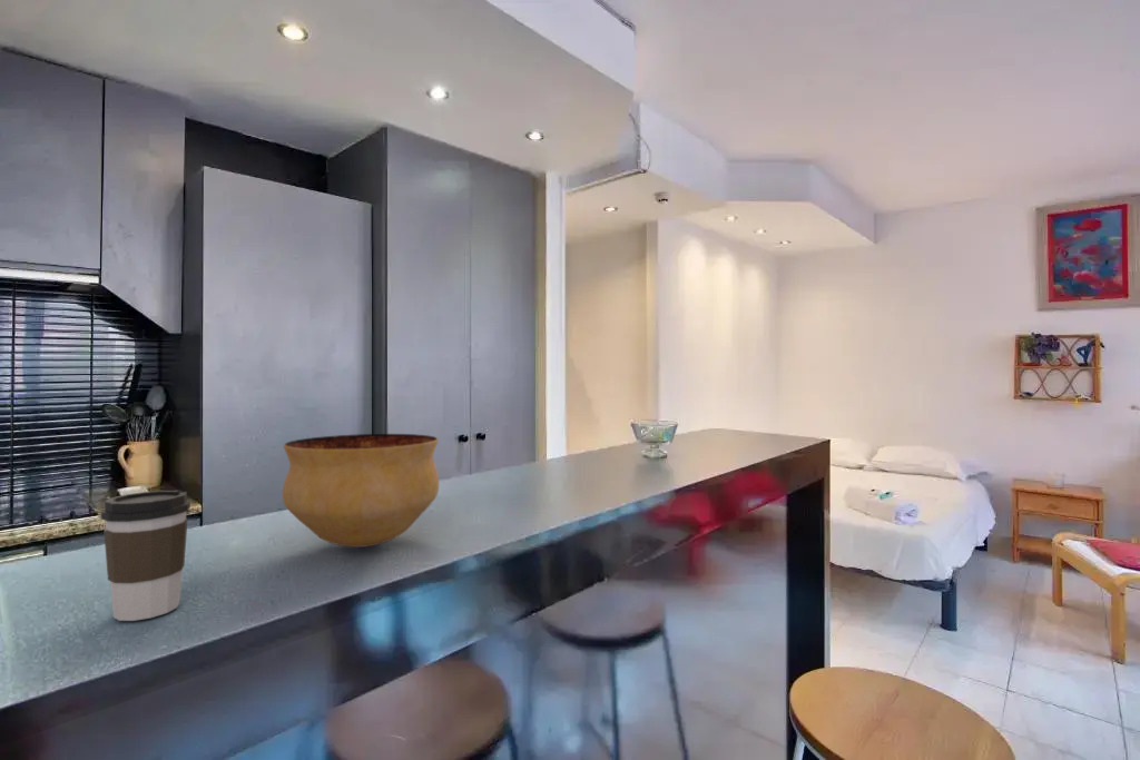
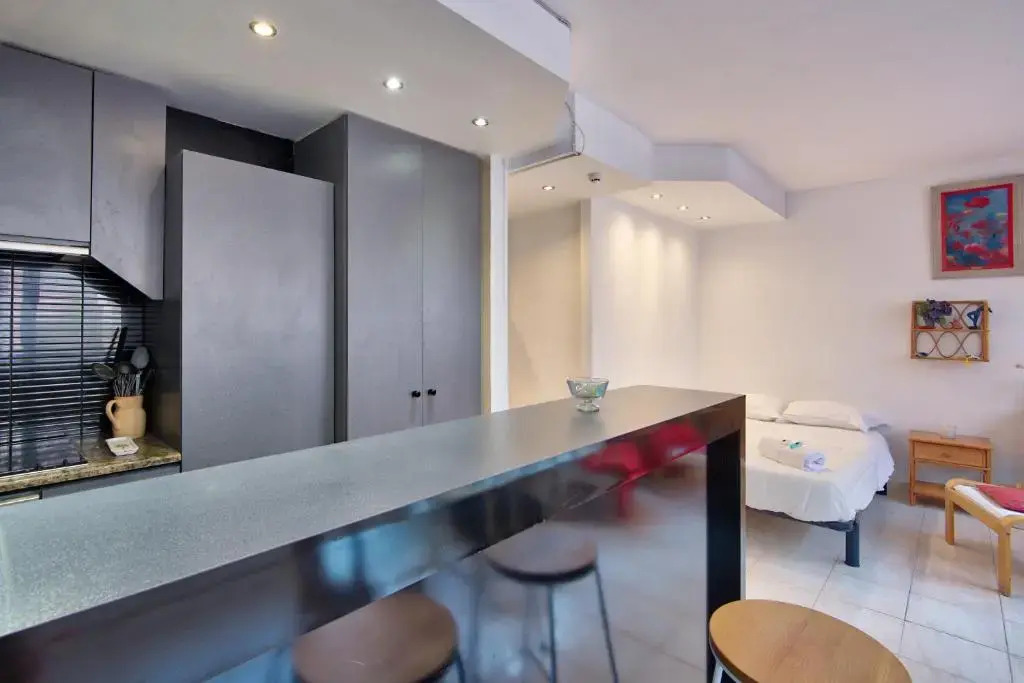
- bowl [282,433,440,549]
- coffee cup [100,490,191,622]
